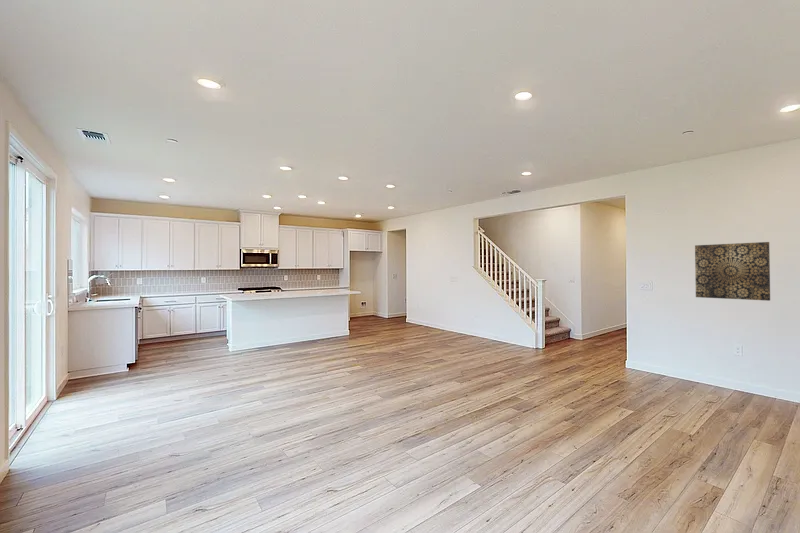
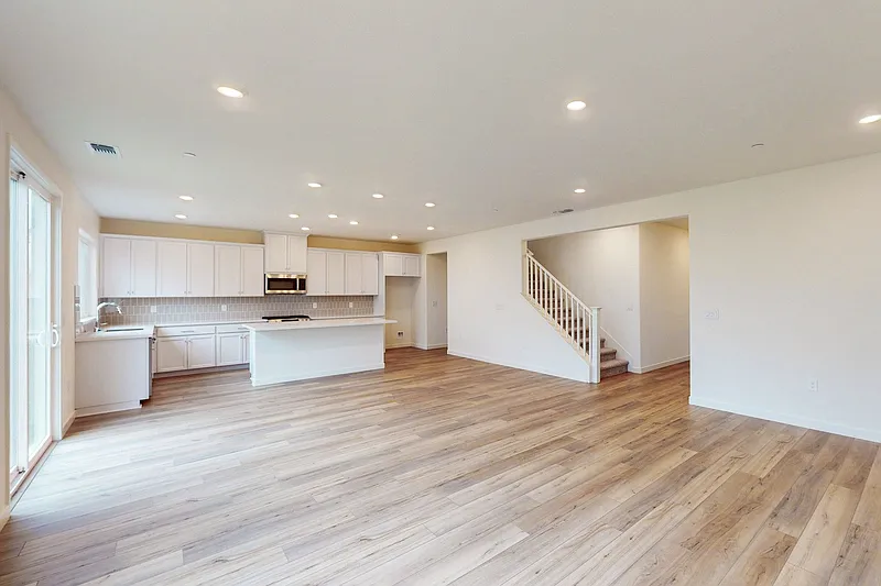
- wall art [694,241,771,302]
